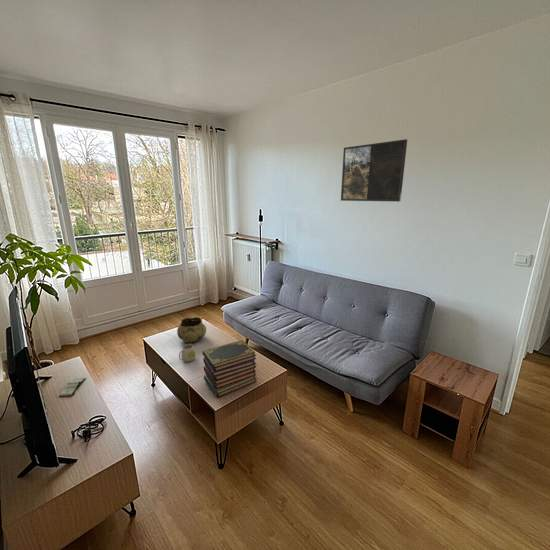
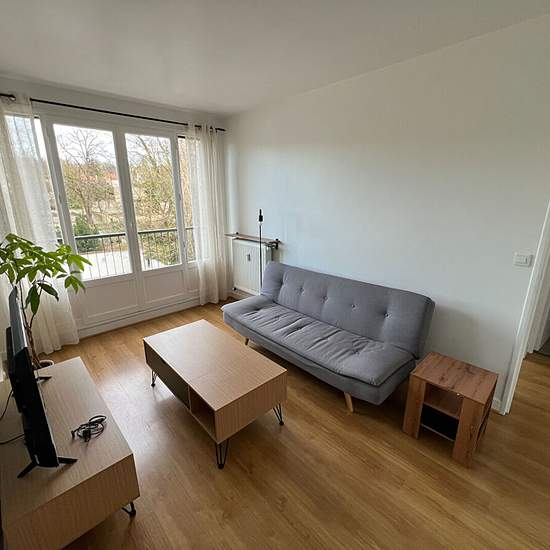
- mug [178,343,197,363]
- book [58,377,87,397]
- decorative bowl [176,316,207,343]
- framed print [340,138,408,203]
- book stack [202,339,257,399]
